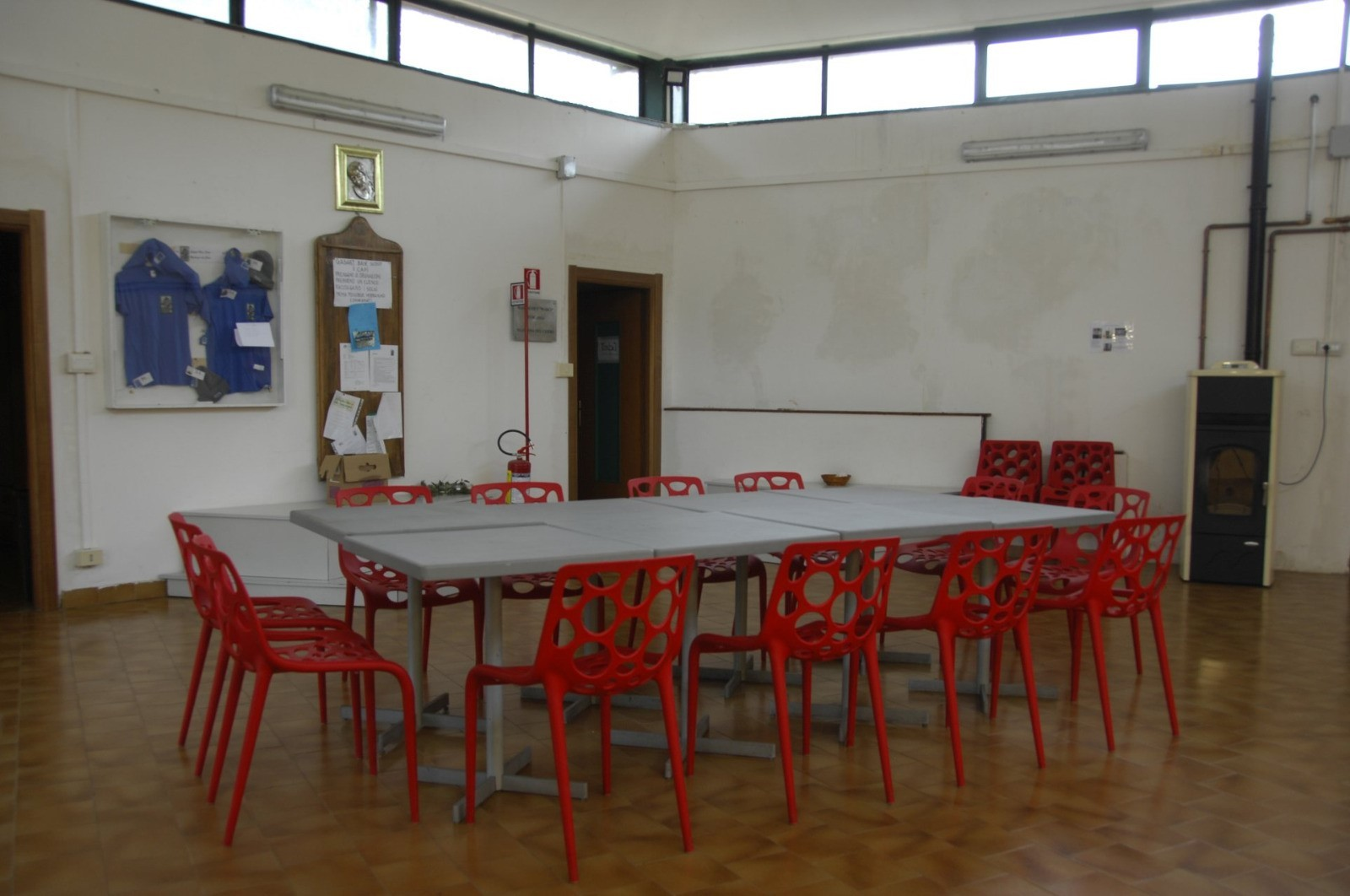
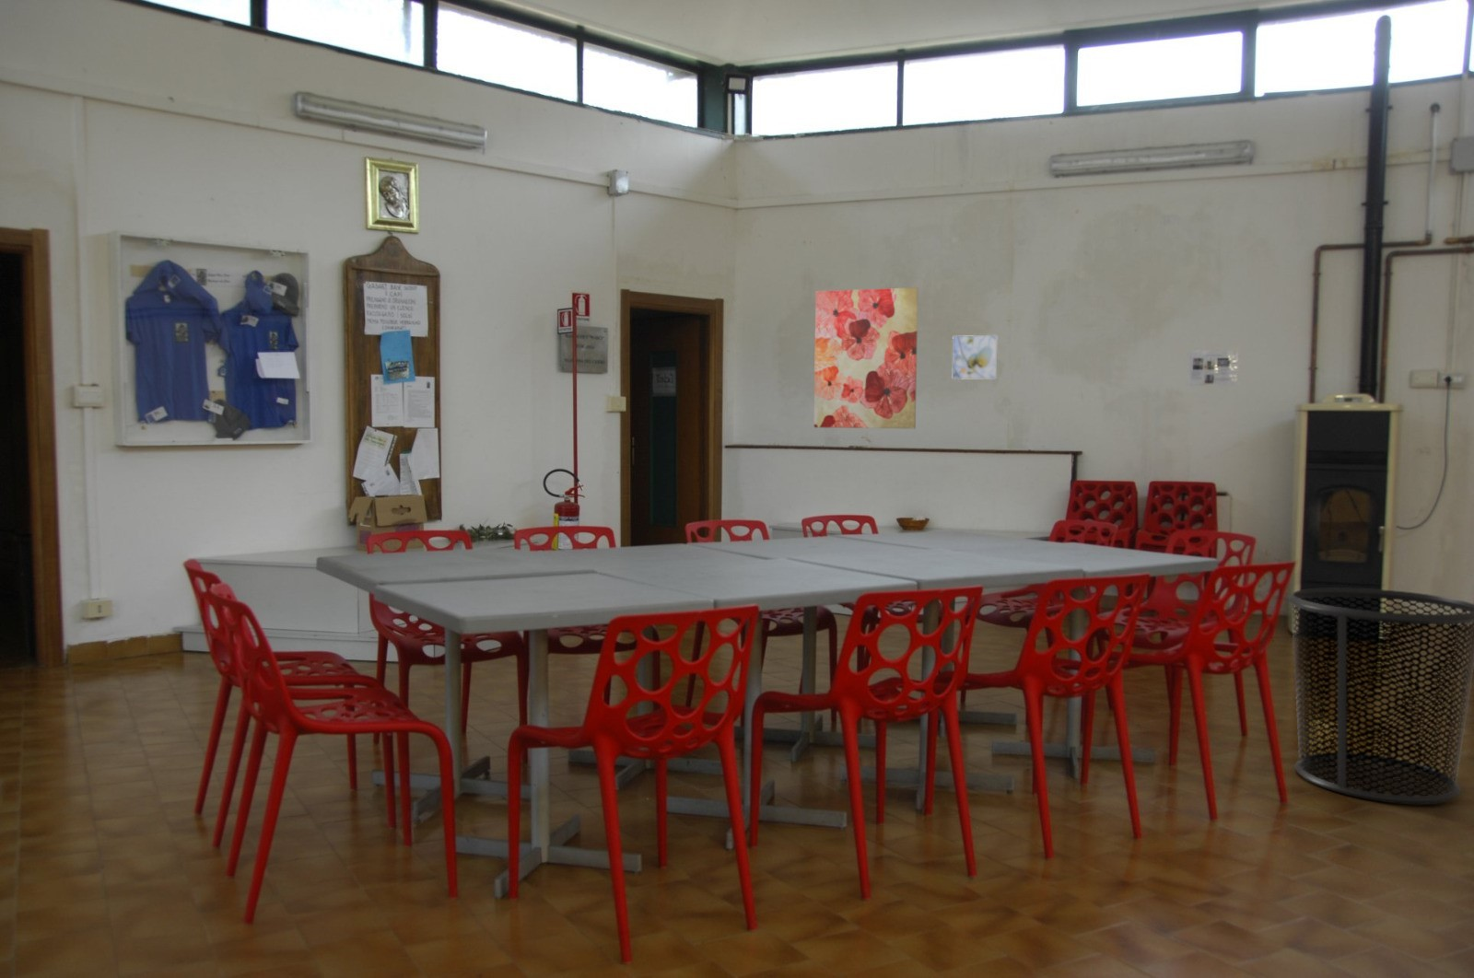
+ wall art [813,286,918,429]
+ trash can [1287,586,1474,804]
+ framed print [952,334,998,380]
